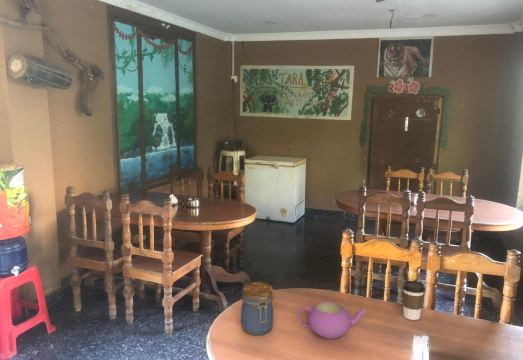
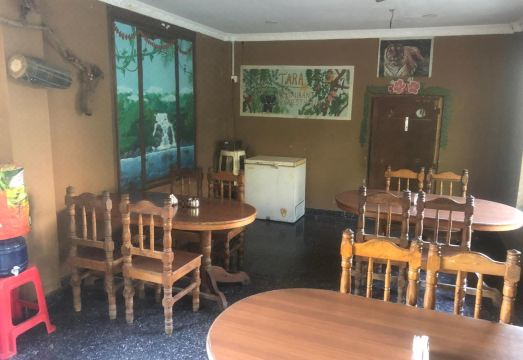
- jar [240,281,275,336]
- teapot [297,301,366,340]
- coffee cup [401,280,426,321]
